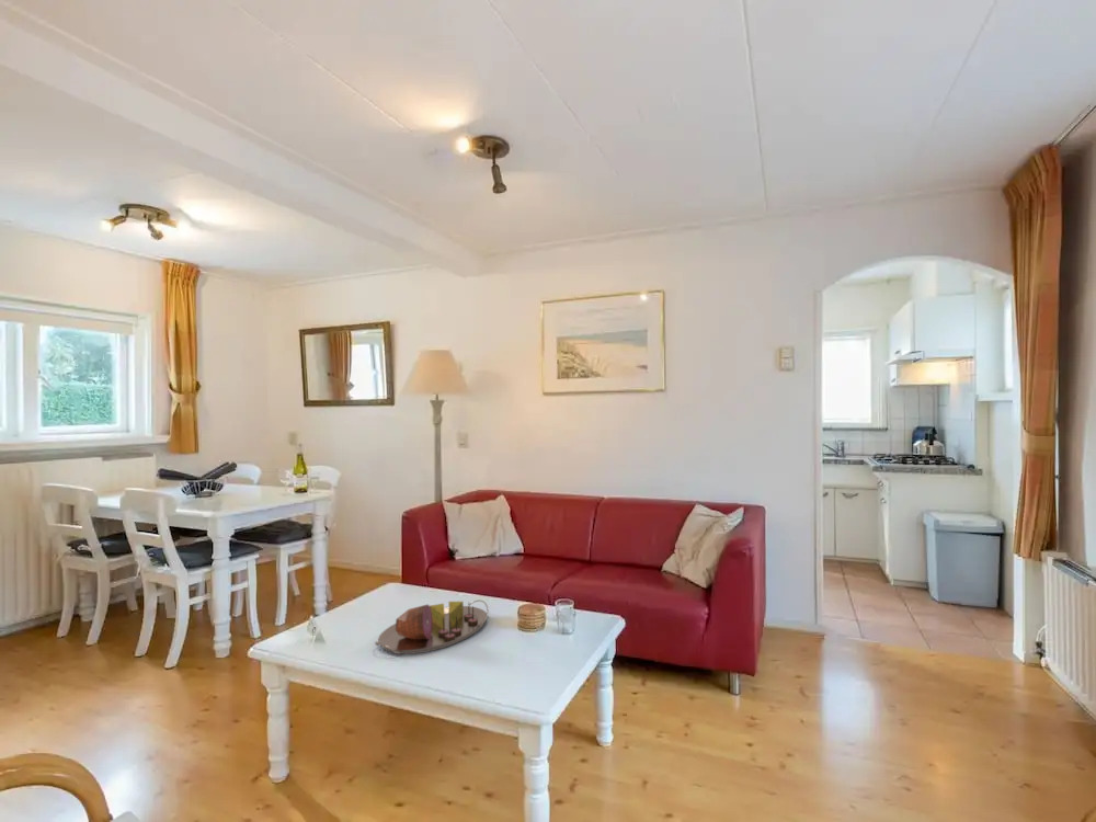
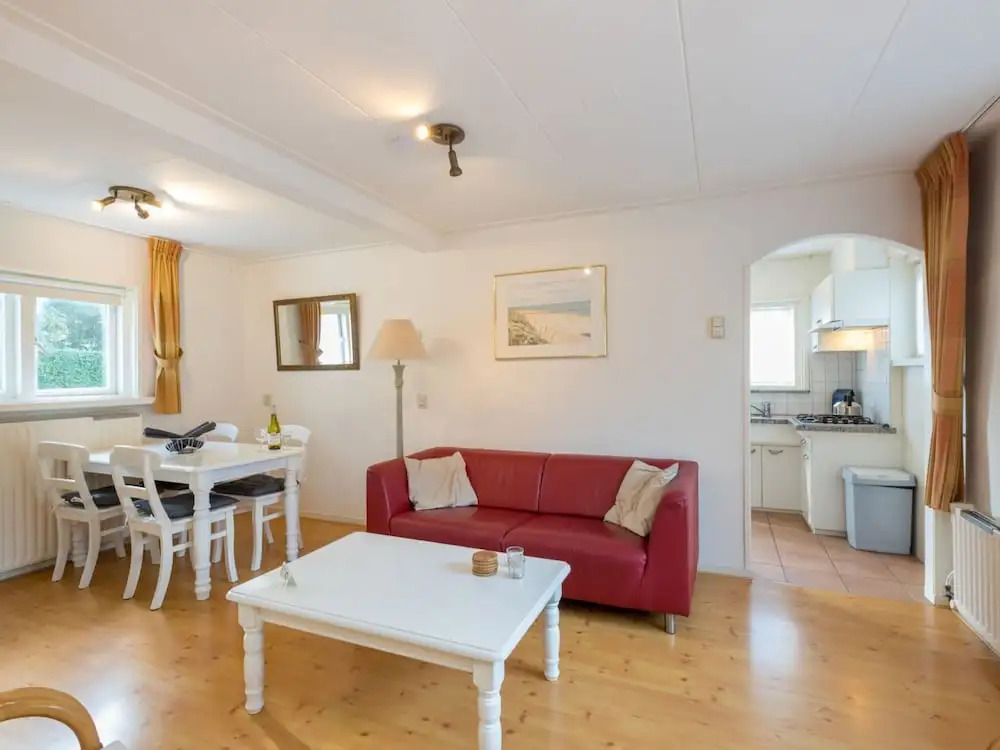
- serving tray [374,600,490,655]
